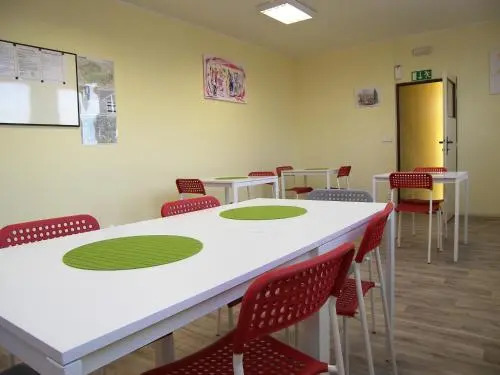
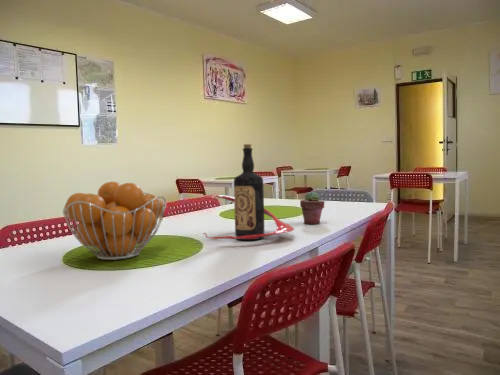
+ bottle [202,143,295,241]
+ fruit basket [62,181,167,261]
+ potted succulent [299,190,326,225]
